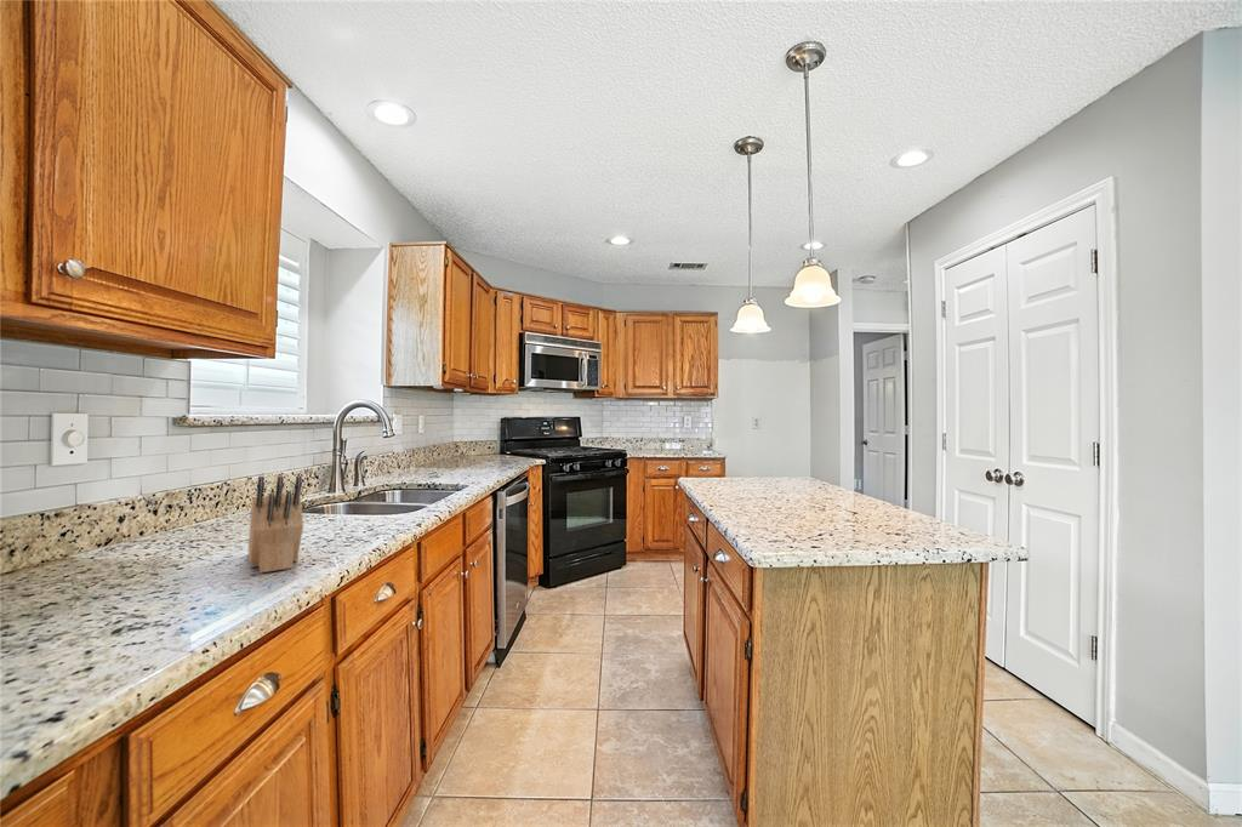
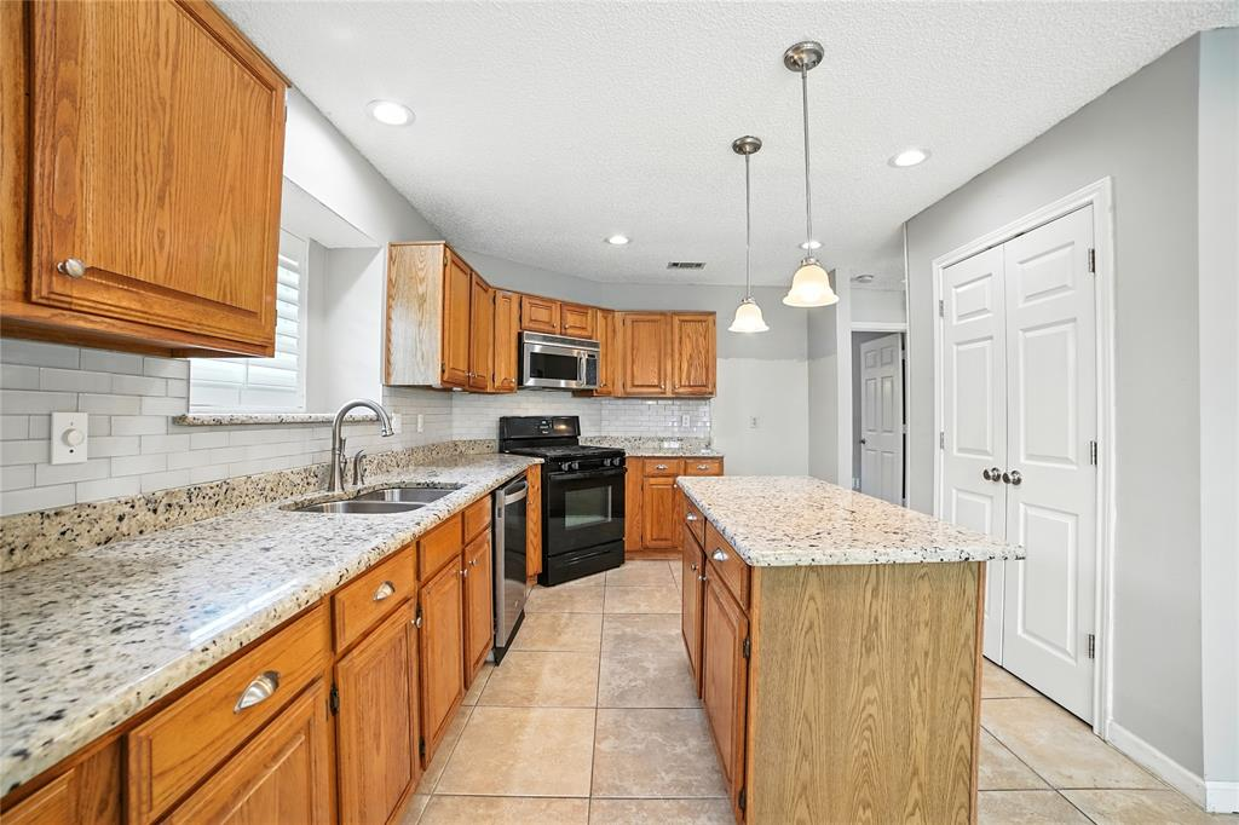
- knife block [247,474,304,574]
